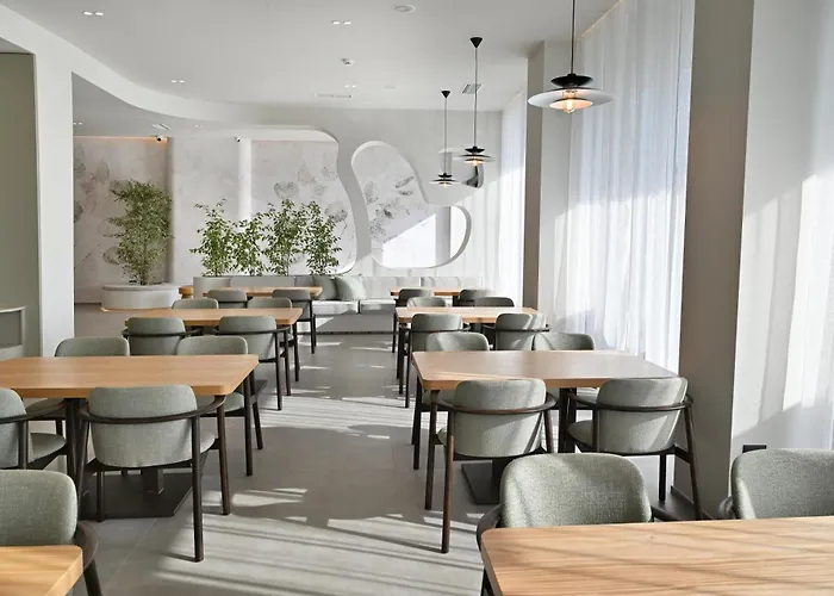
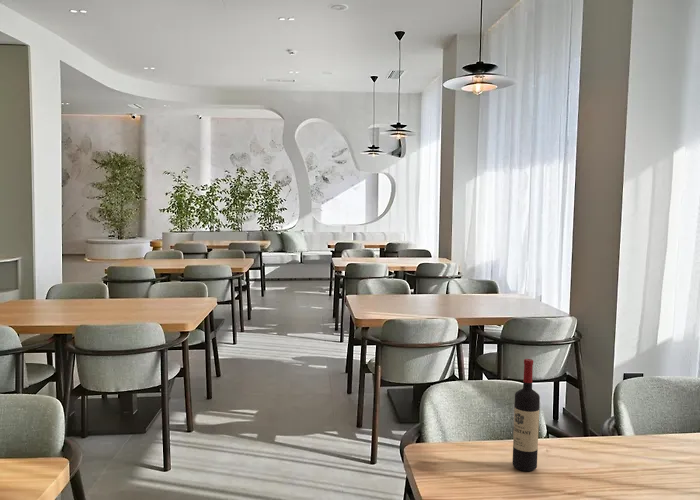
+ wine bottle [512,358,541,472]
